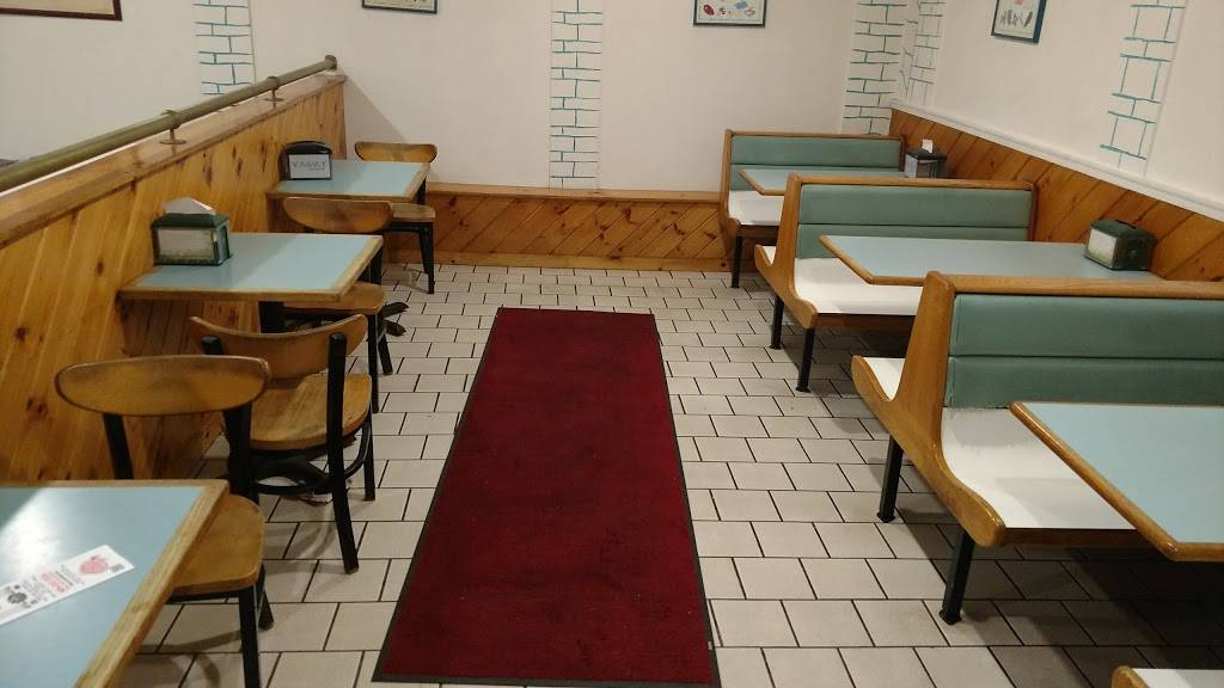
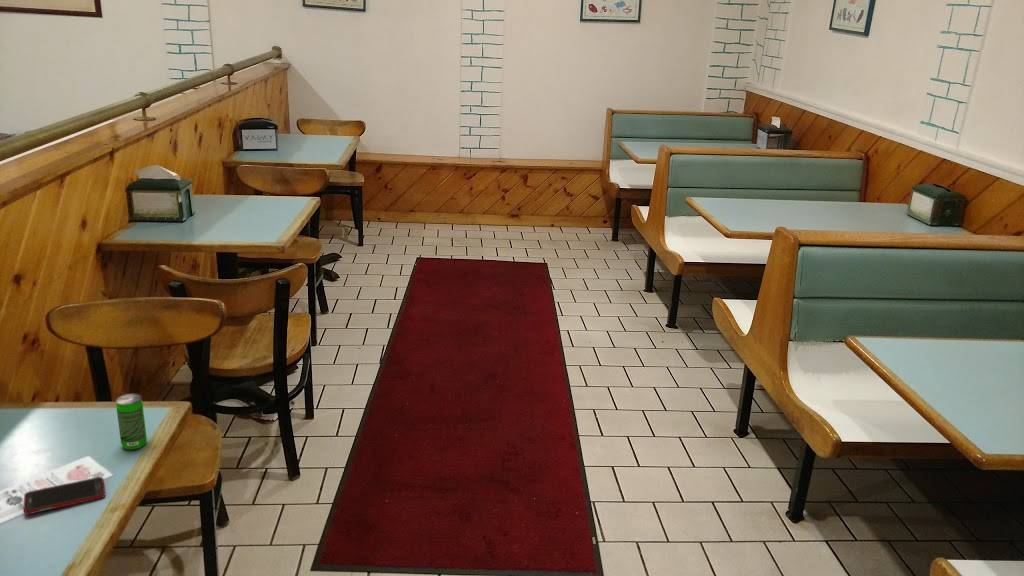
+ cell phone [23,476,106,515]
+ beverage can [115,393,148,451]
